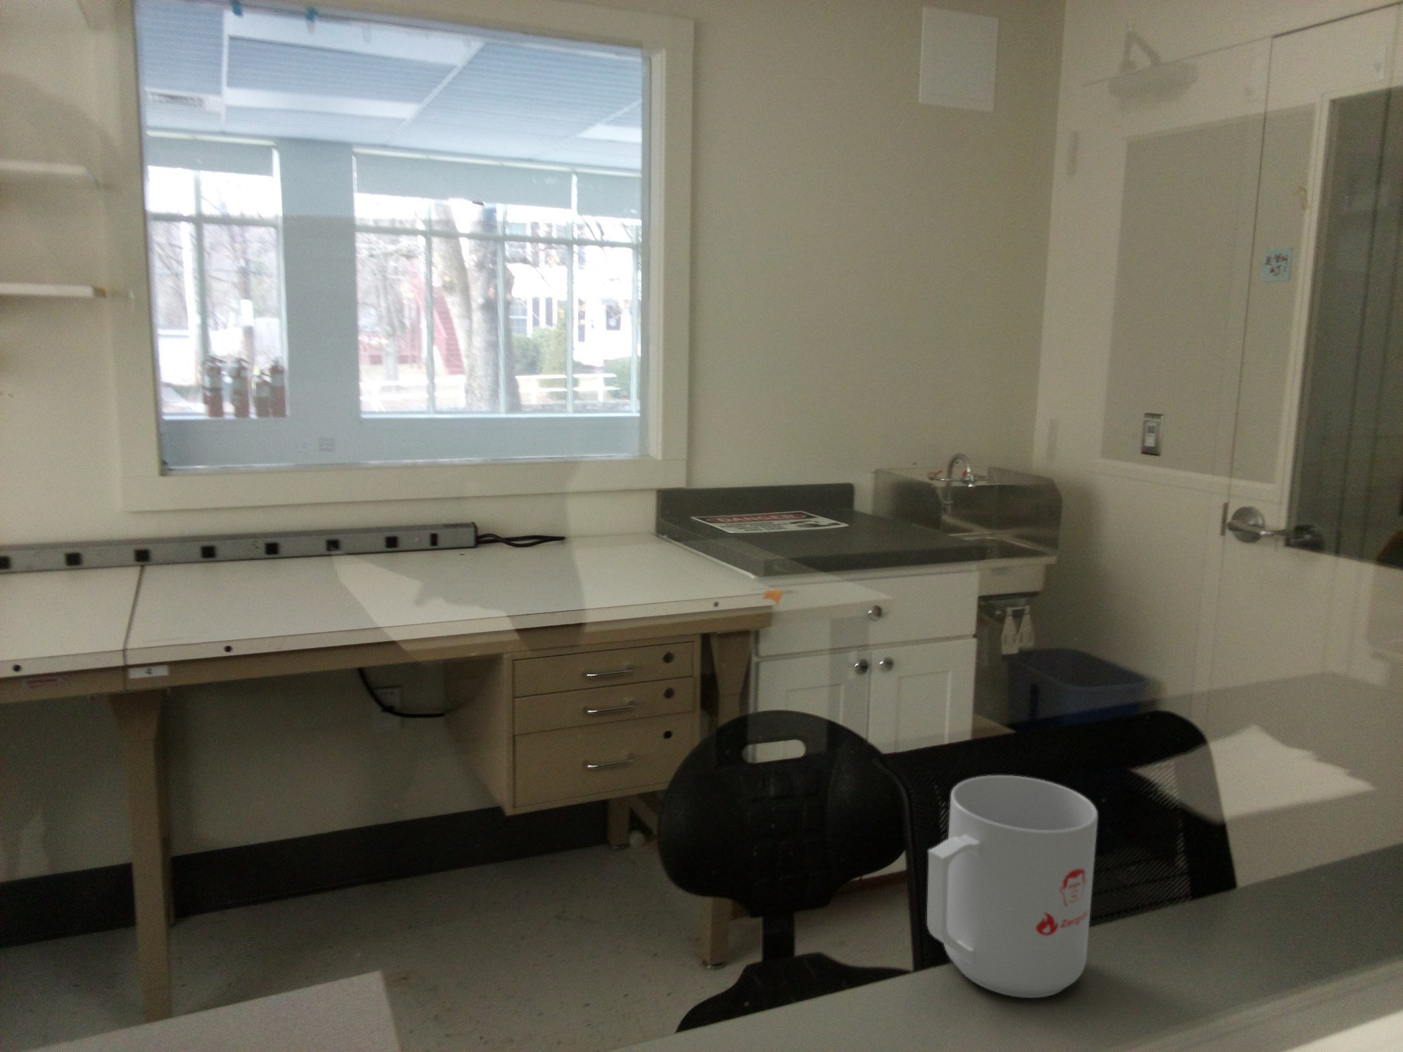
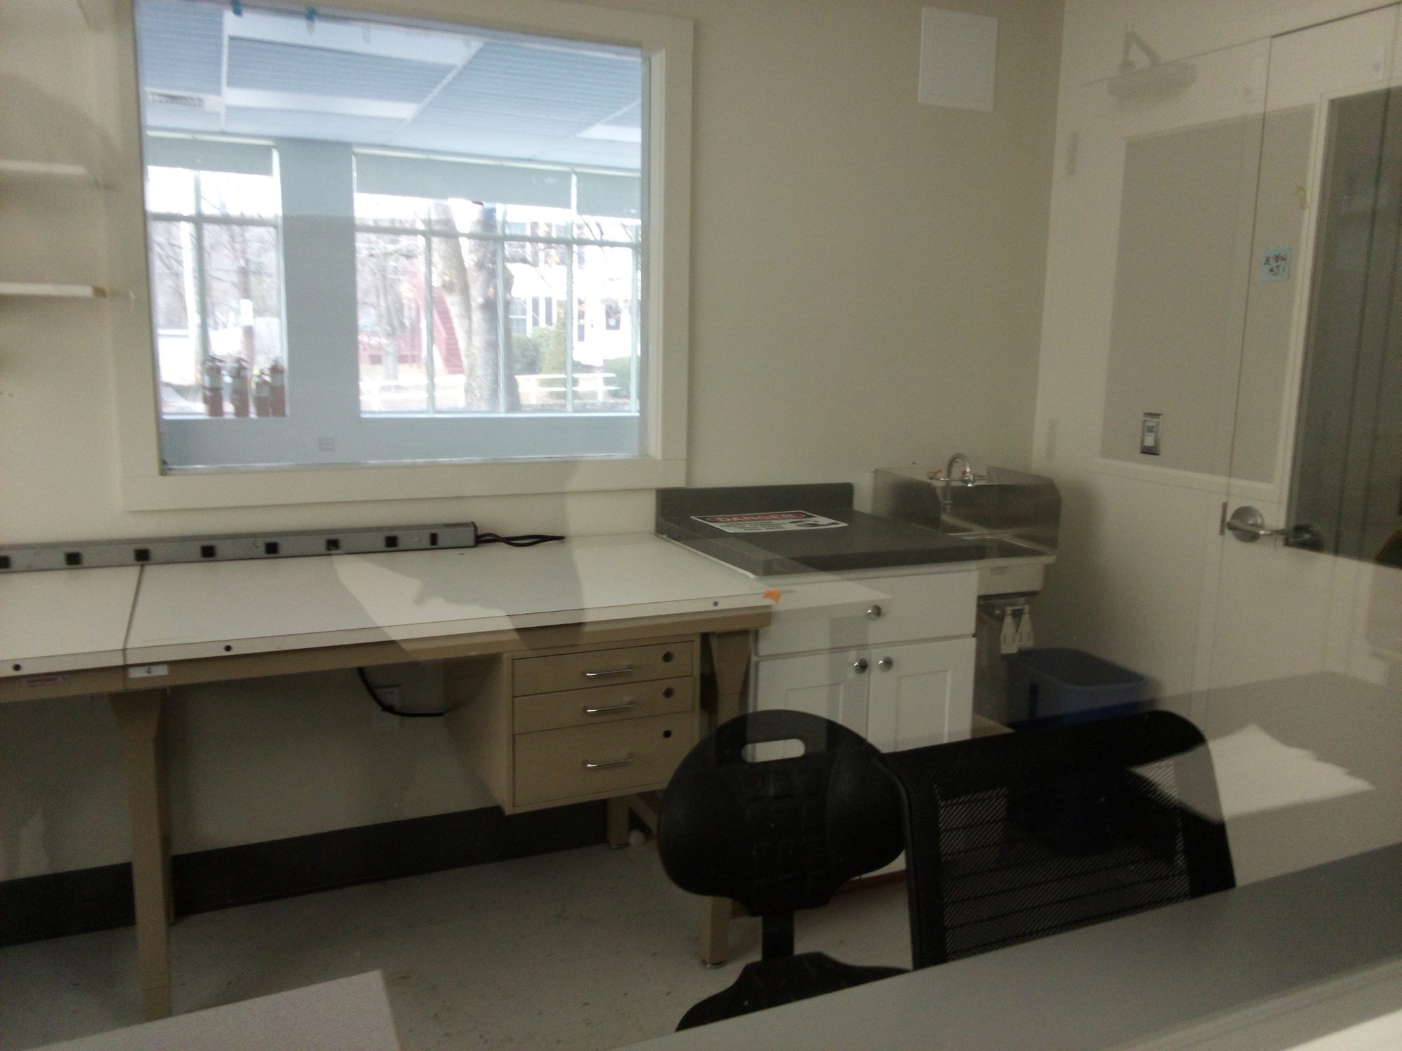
- mug [926,775,1098,999]
